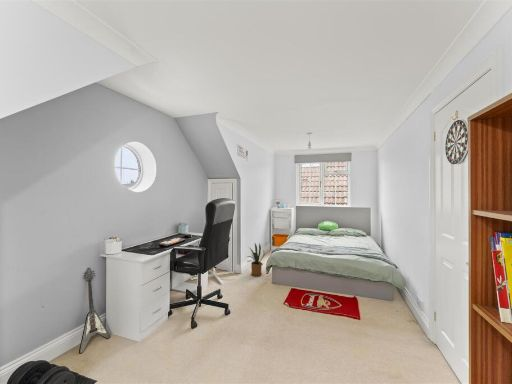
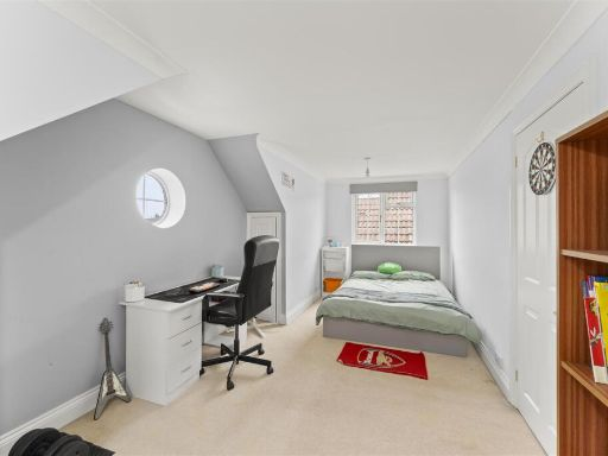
- house plant [246,242,265,277]
